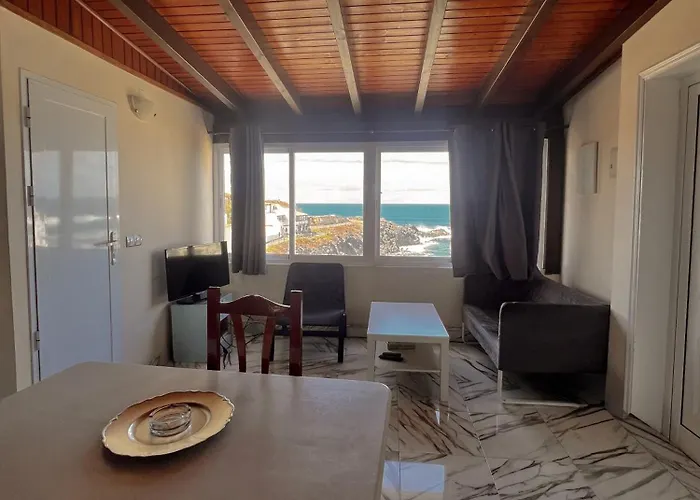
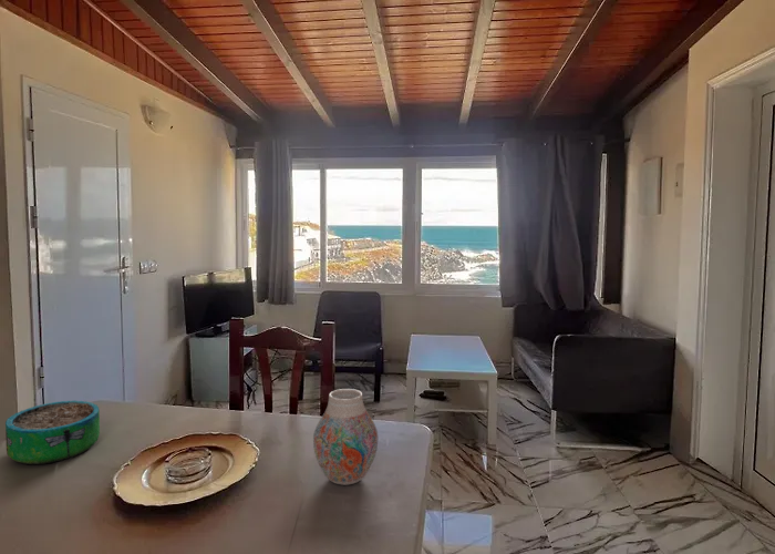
+ vase [312,388,379,486]
+ decorative bowl [4,400,101,465]
